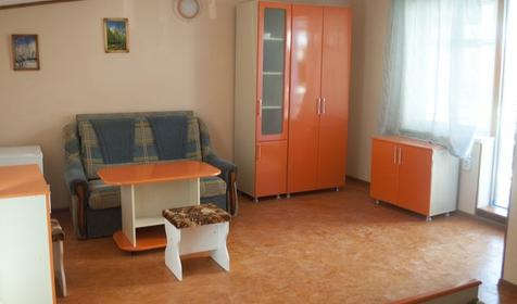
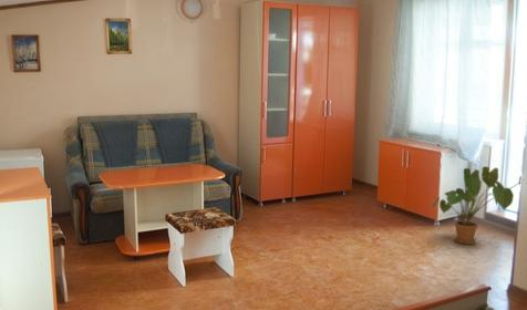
+ house plant [431,165,523,246]
